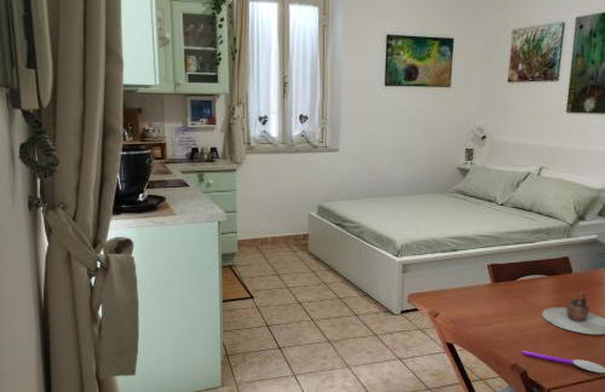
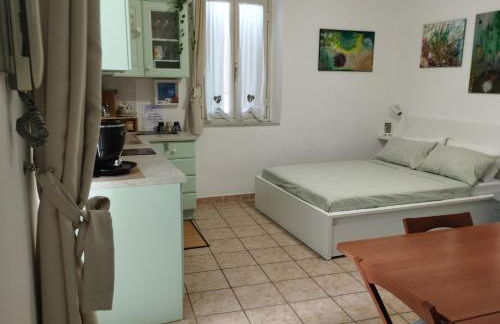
- teapot [541,290,605,335]
- spoon [522,350,605,374]
